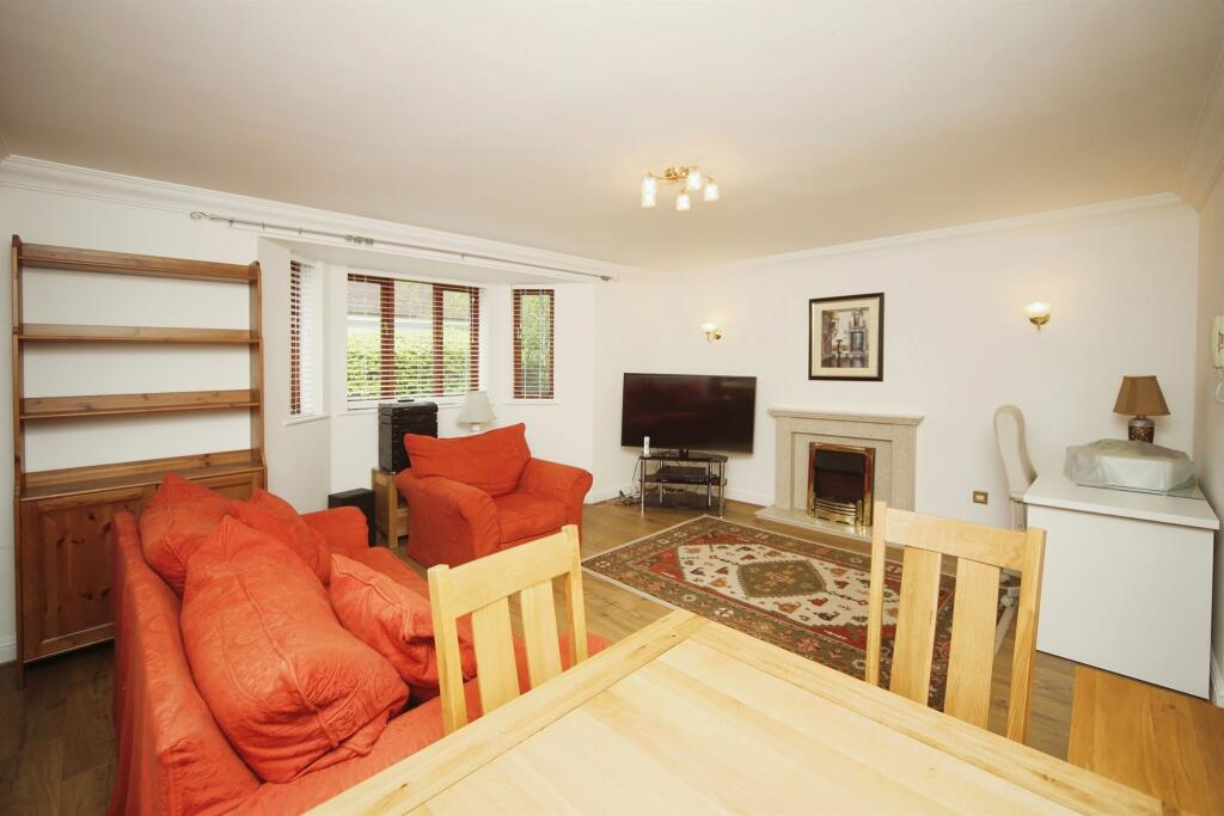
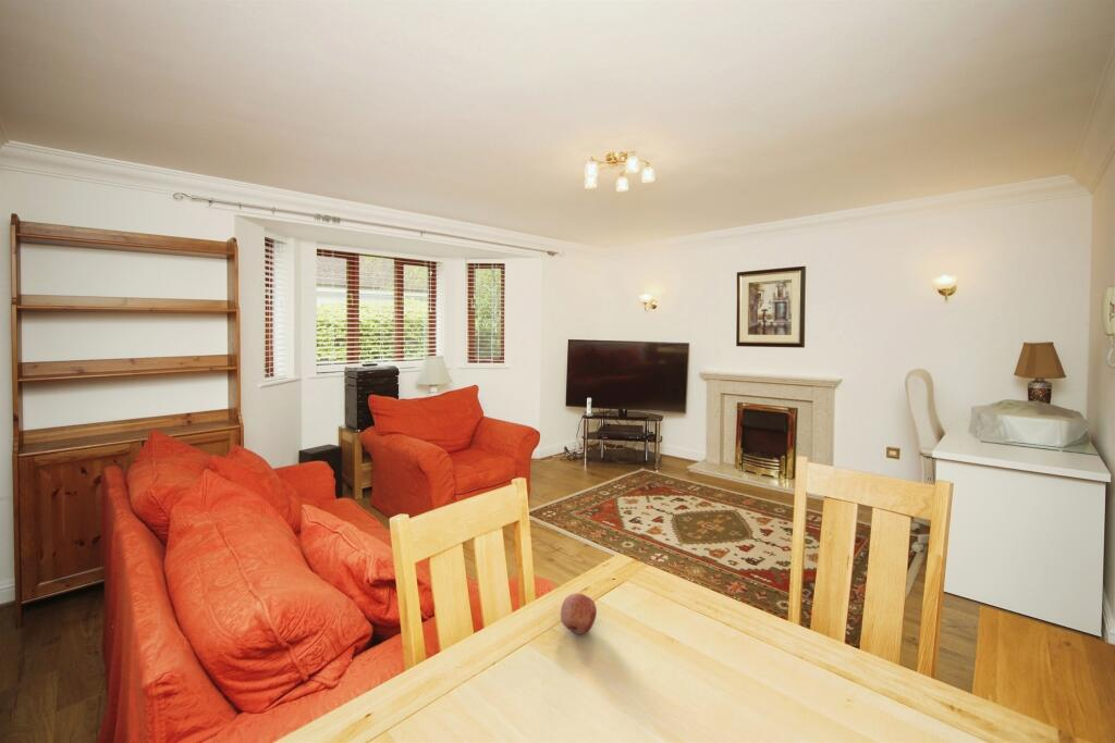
+ fruit [560,593,598,635]
